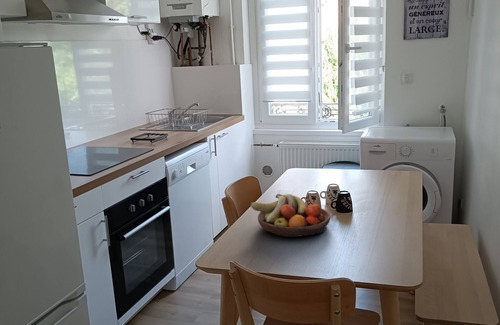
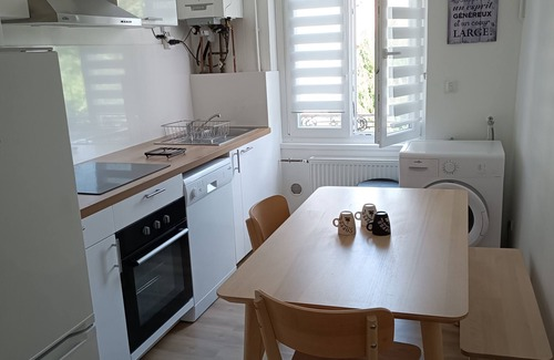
- fruit bowl [249,193,332,238]
